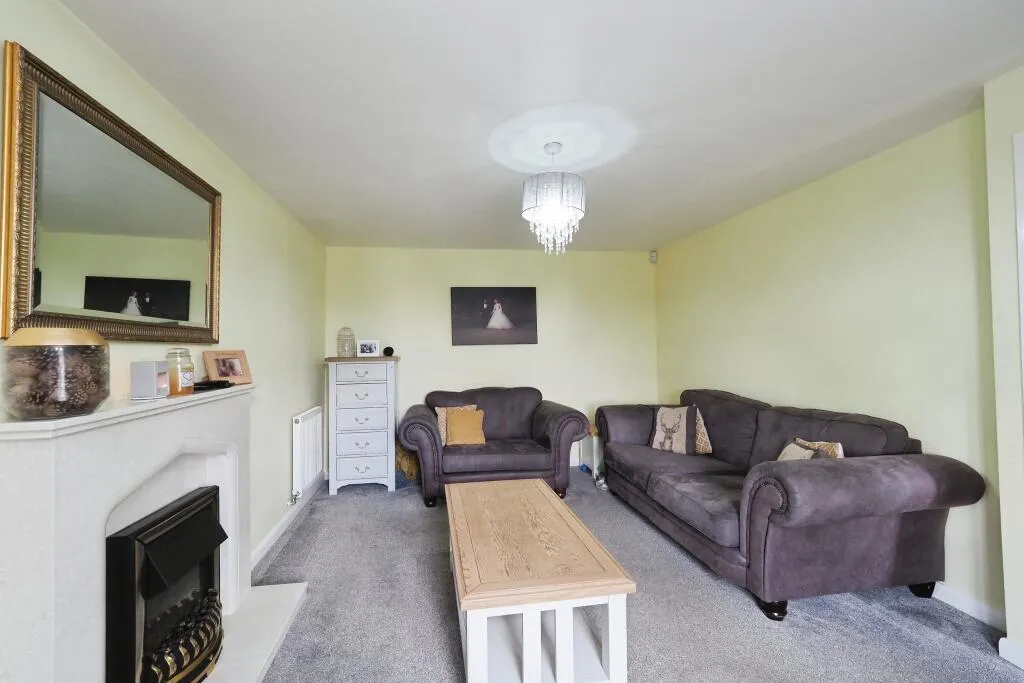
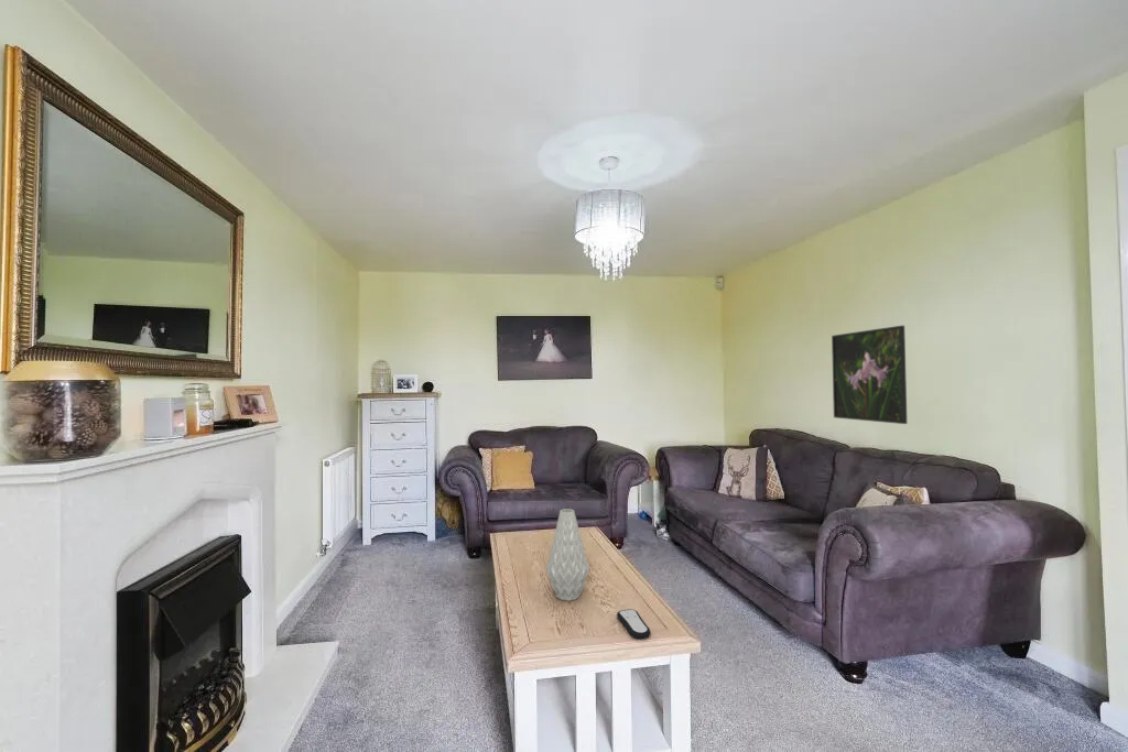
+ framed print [831,325,909,425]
+ remote control [616,608,652,640]
+ vase [545,508,590,602]
